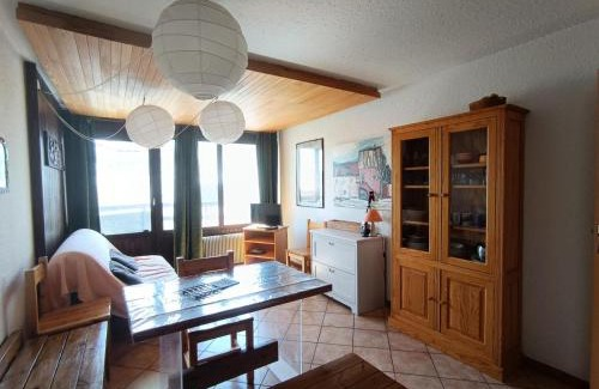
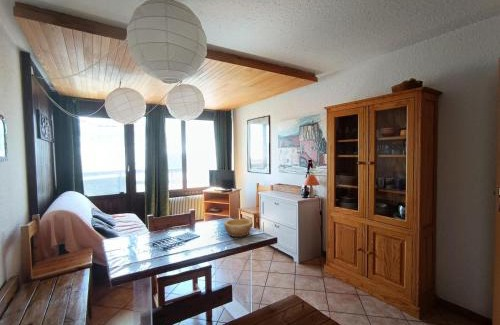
+ bowl [223,218,253,238]
